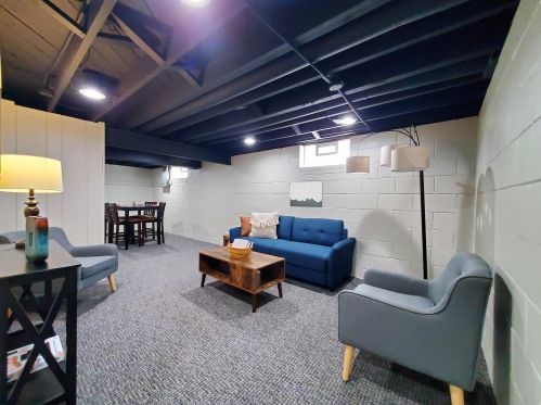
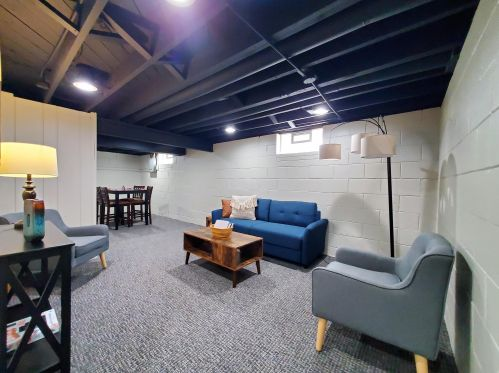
- wall art [289,180,323,208]
